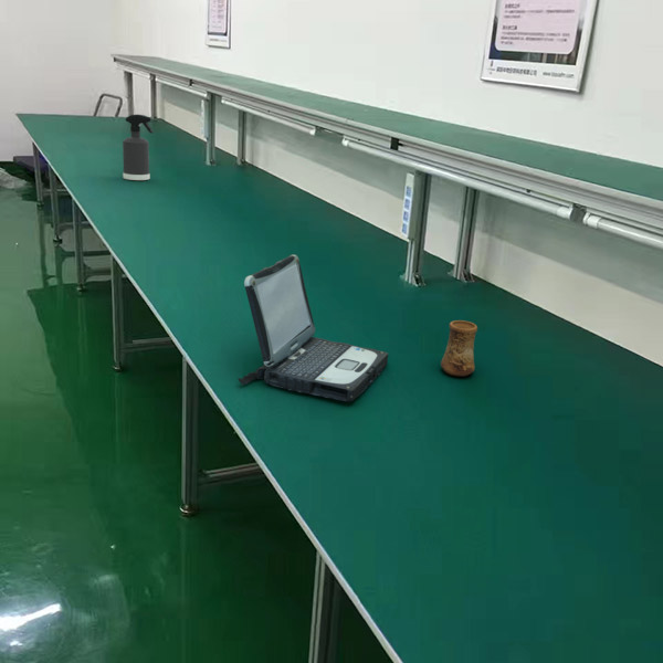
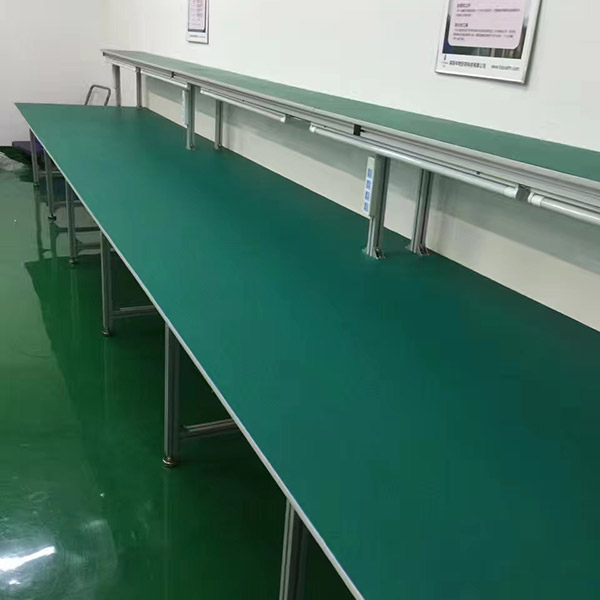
- cup [440,319,478,378]
- spray bottle [122,114,155,181]
- laptop [236,254,389,402]
